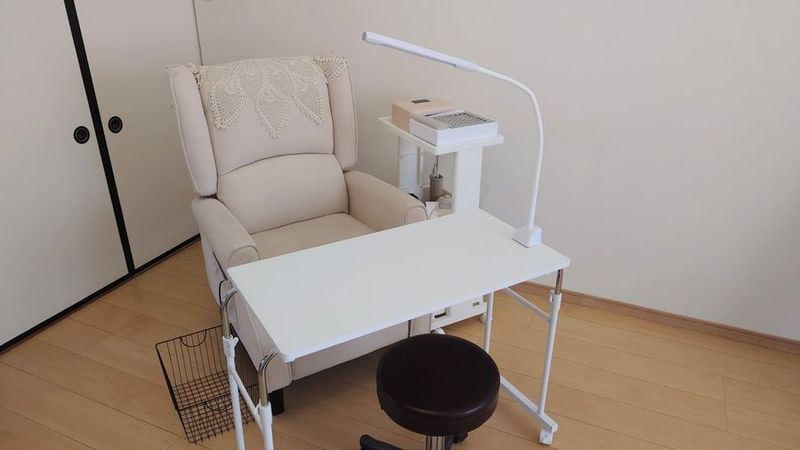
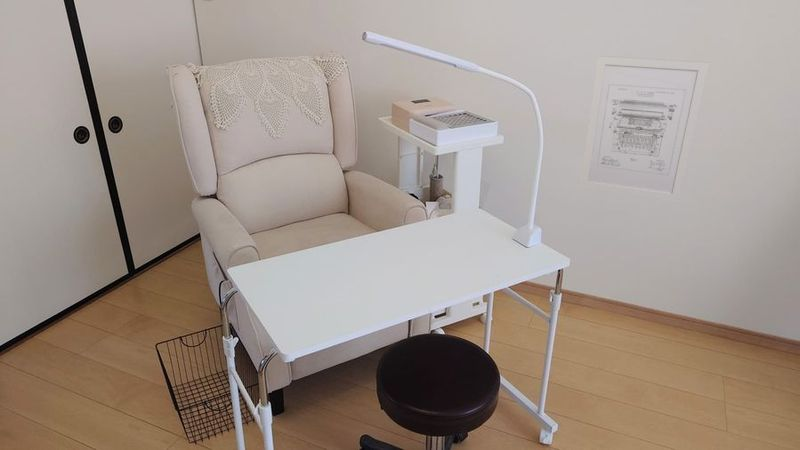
+ wall art [579,55,710,203]
